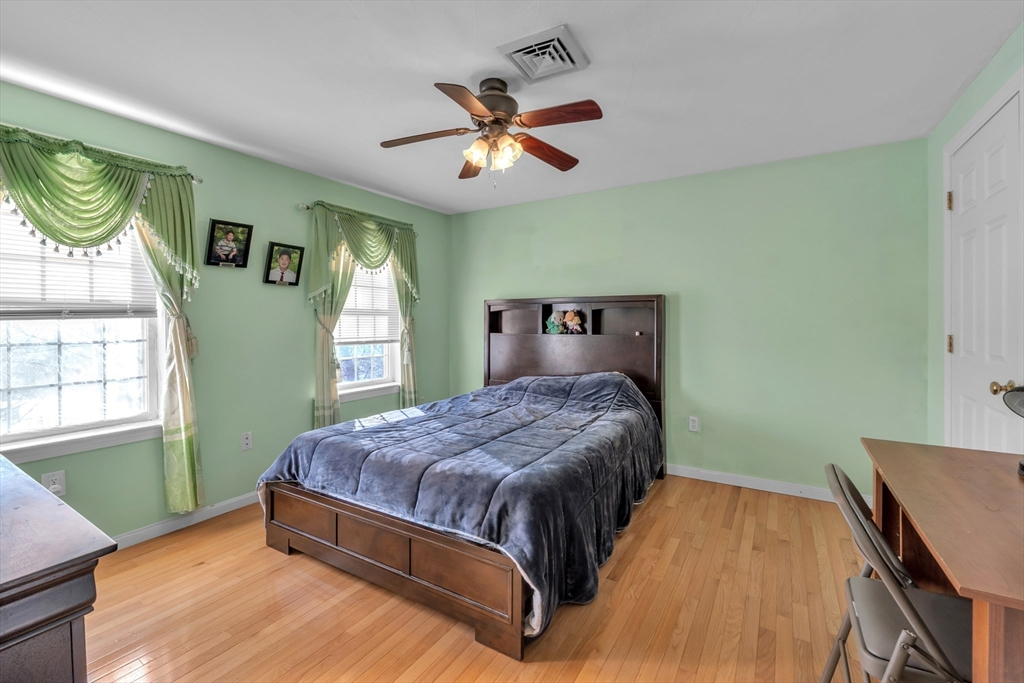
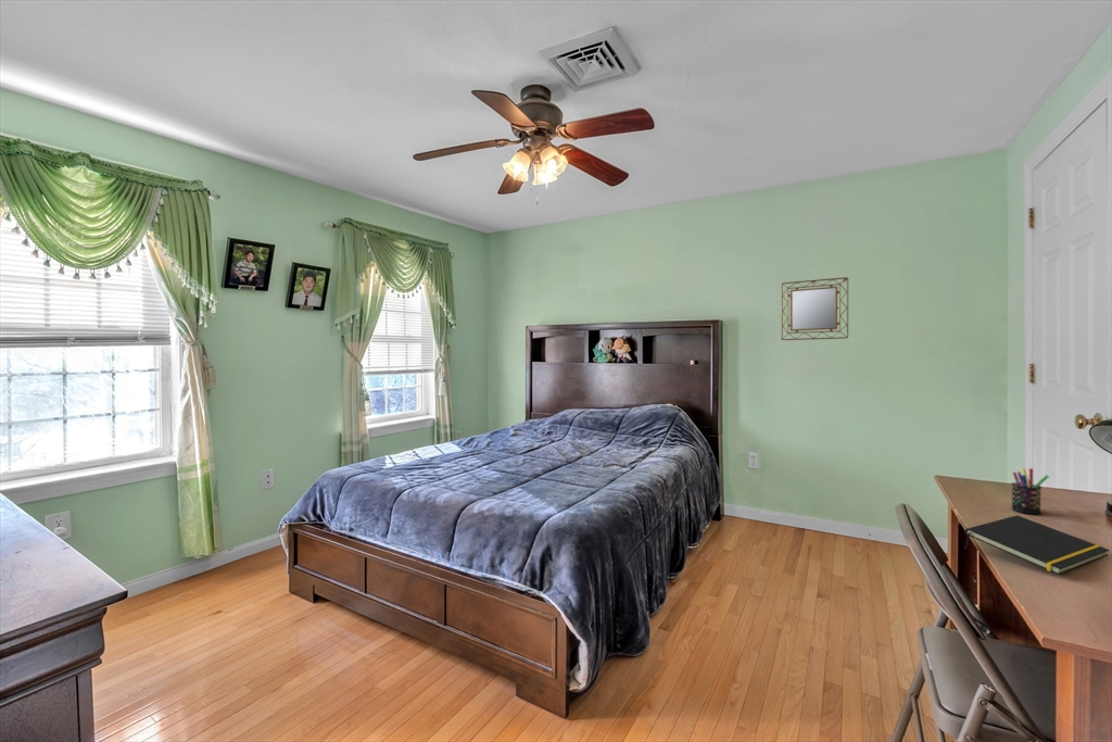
+ home mirror [780,276,849,341]
+ pen holder [1010,467,1050,515]
+ notepad [963,514,1111,576]
